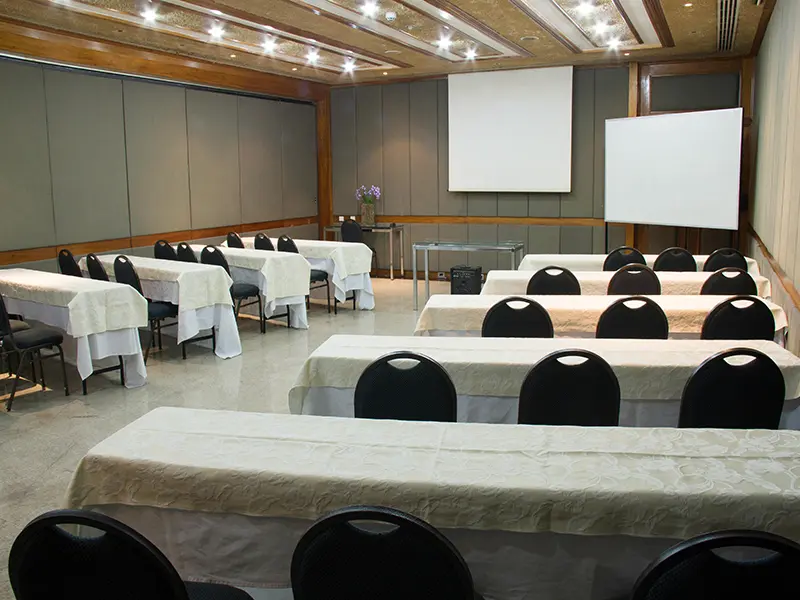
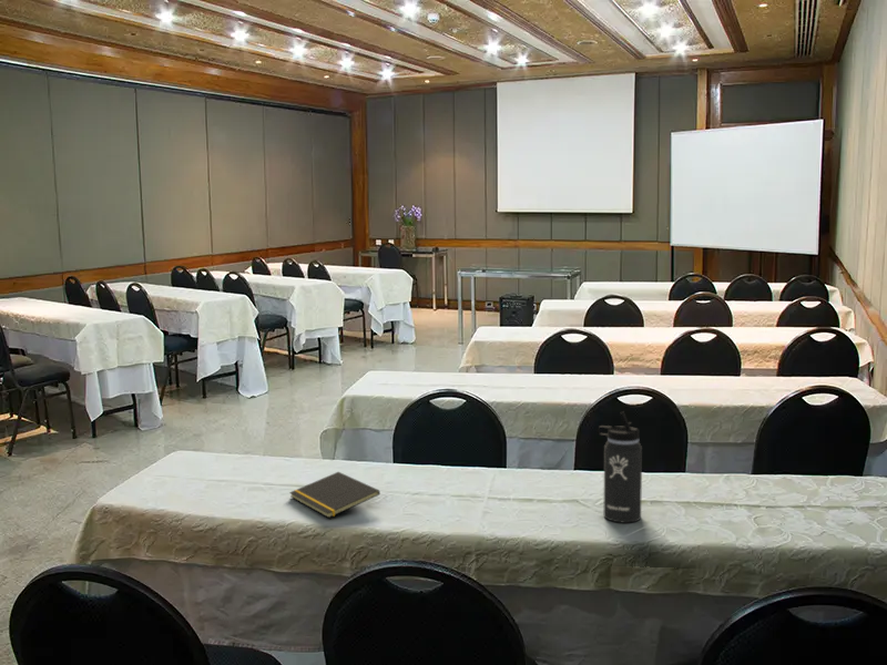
+ thermos bottle [595,411,643,524]
+ notepad [288,471,381,519]
